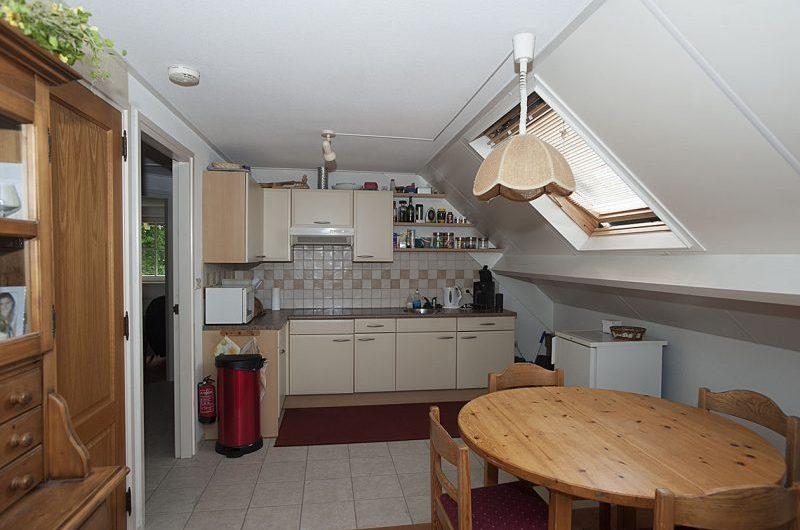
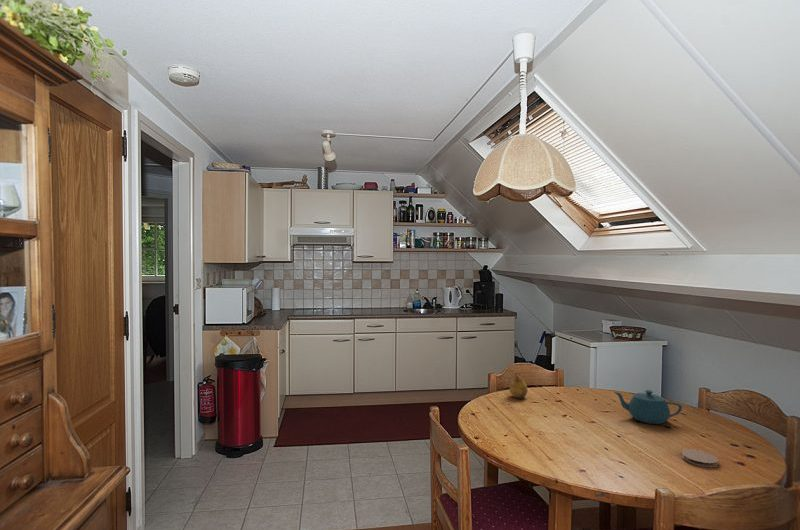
+ fruit [509,373,529,400]
+ coaster [681,448,719,468]
+ teapot [613,389,683,425]
